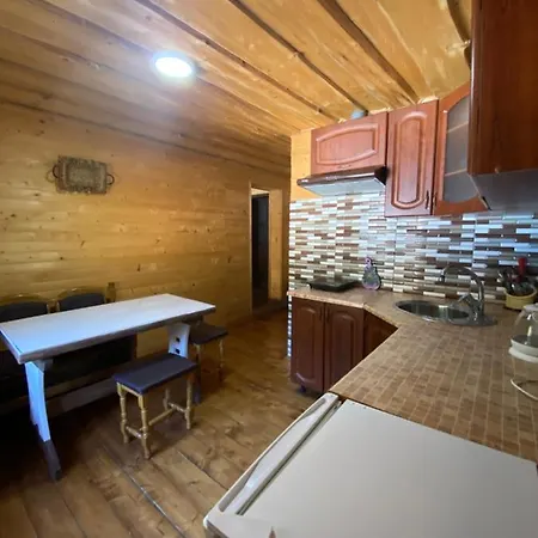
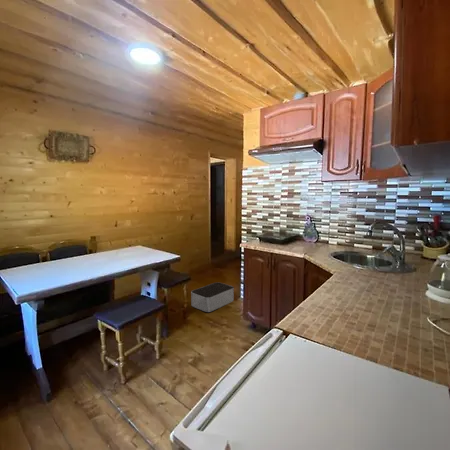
+ storage bin [190,281,235,313]
